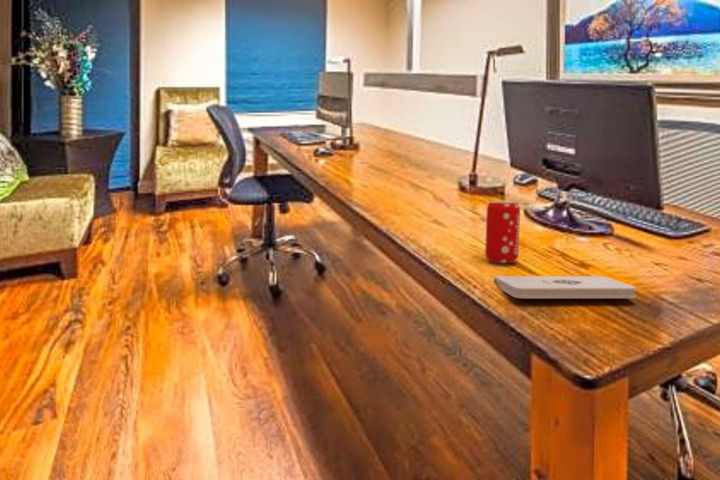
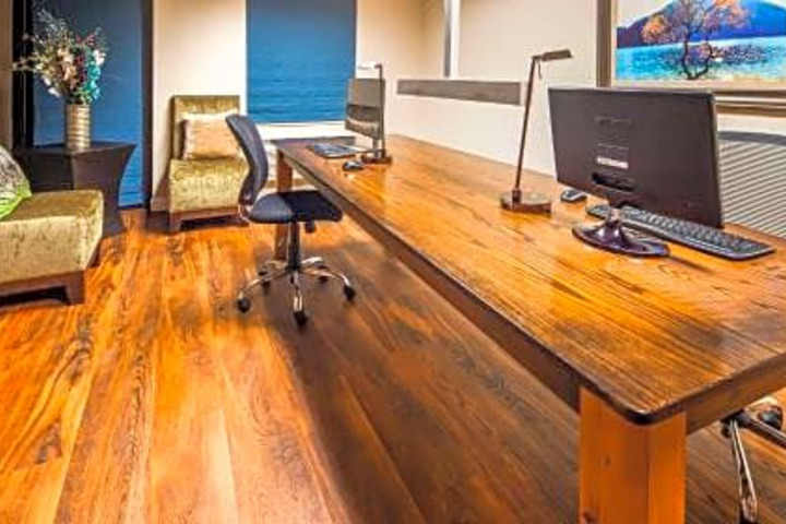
- beverage can [484,201,521,264]
- notepad [493,275,637,299]
